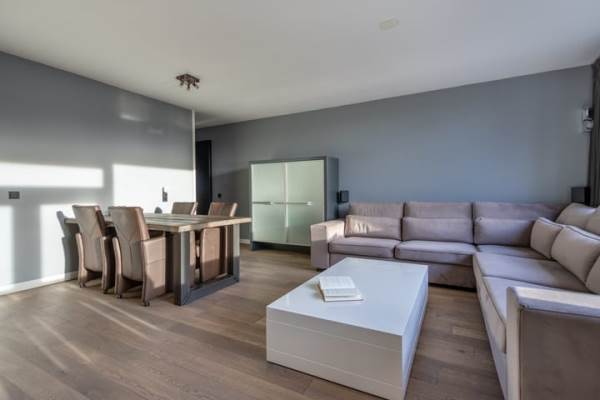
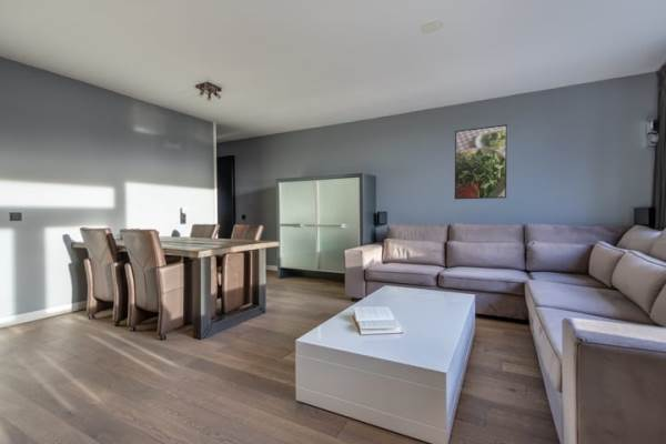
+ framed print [454,123,508,200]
